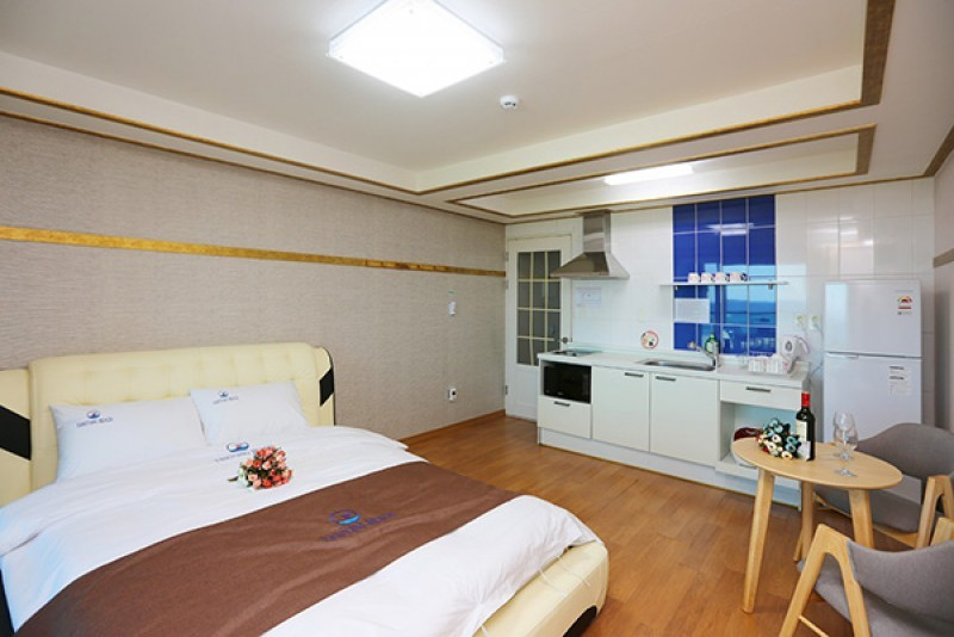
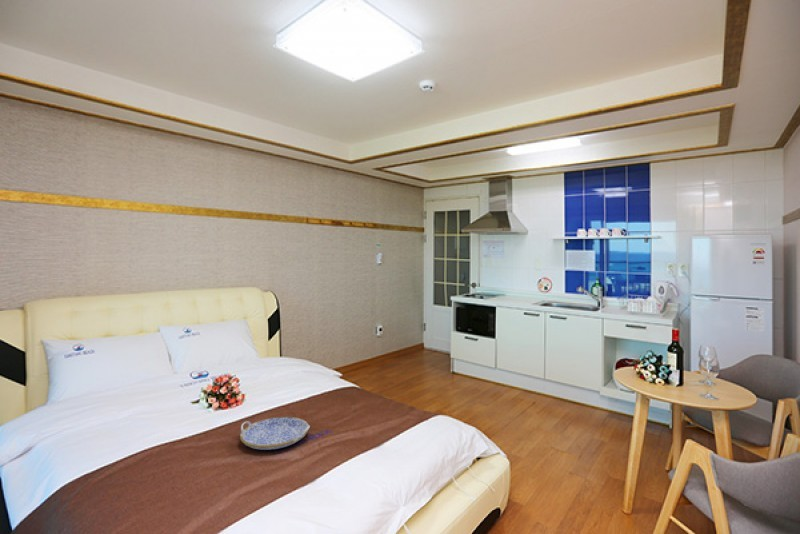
+ serving tray [239,416,311,451]
